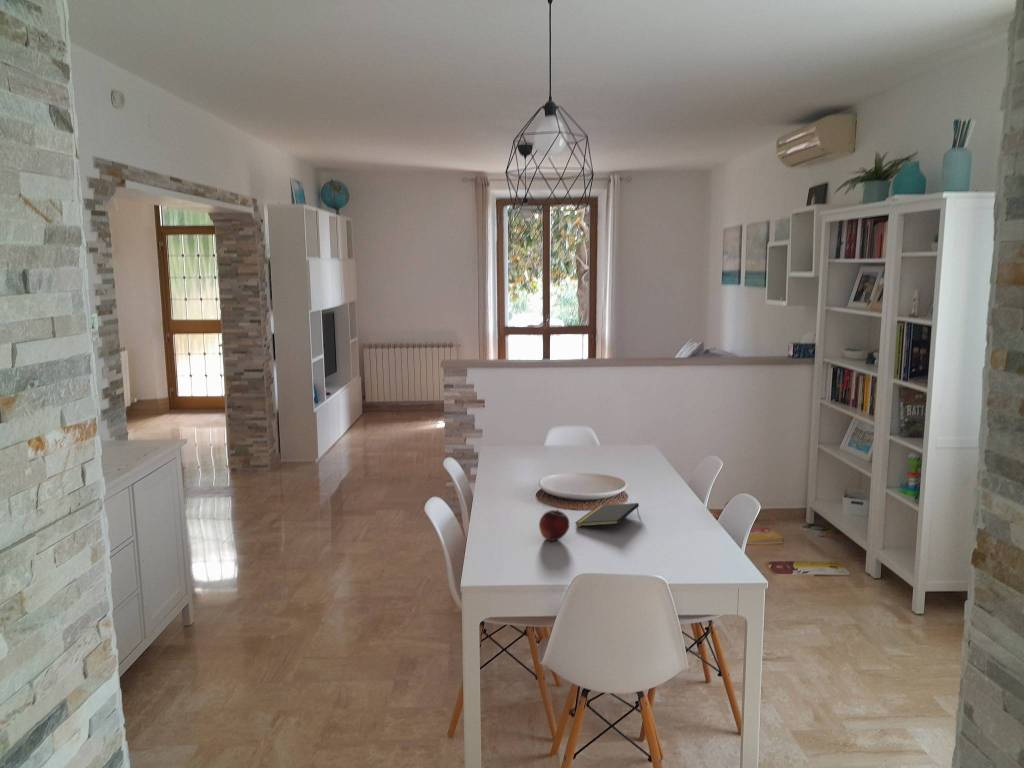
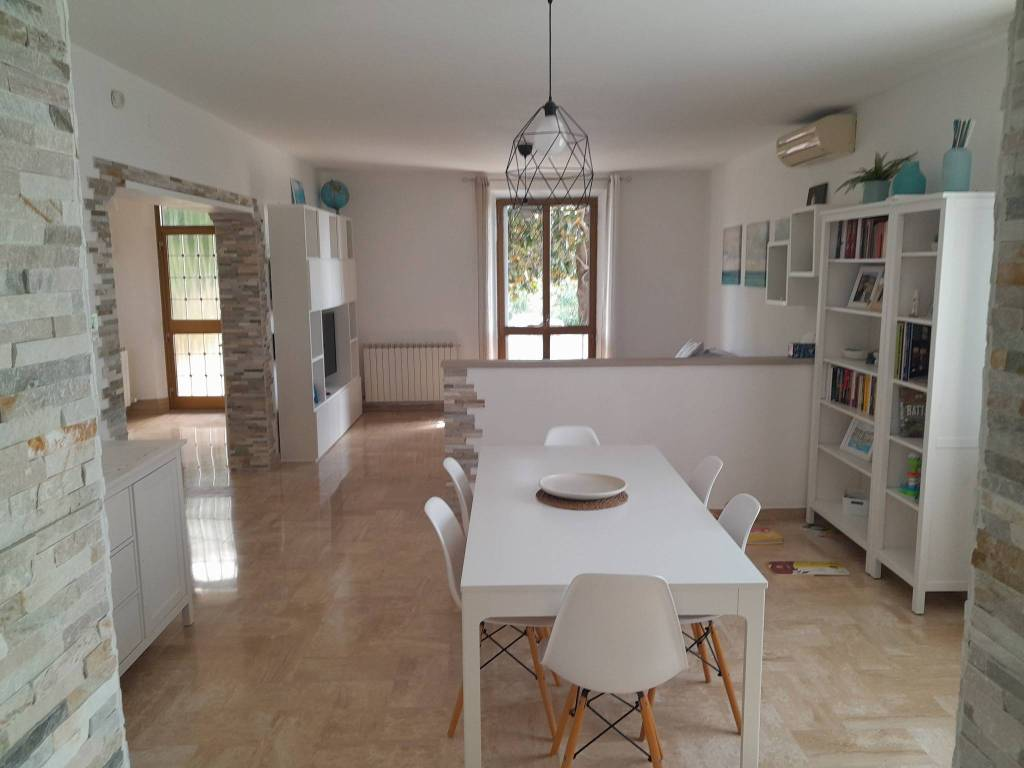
- fruit [538,508,570,542]
- notepad [574,502,640,527]
